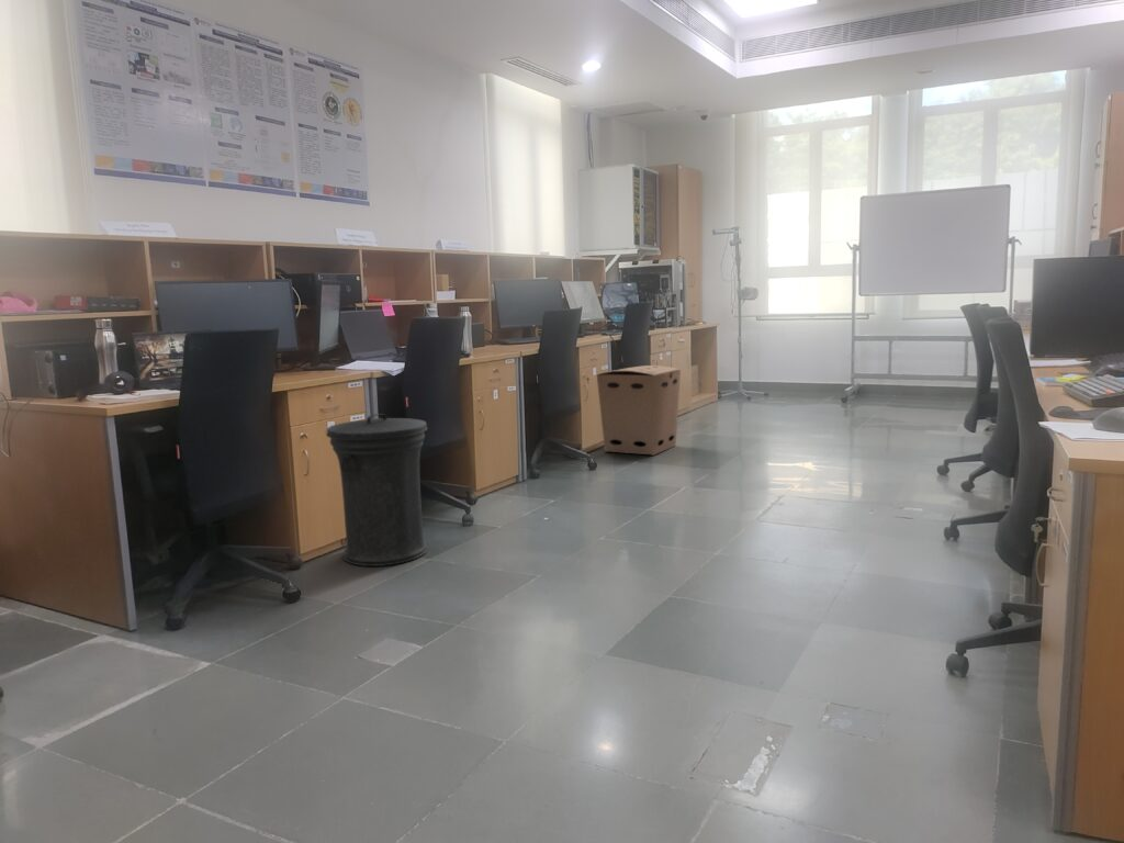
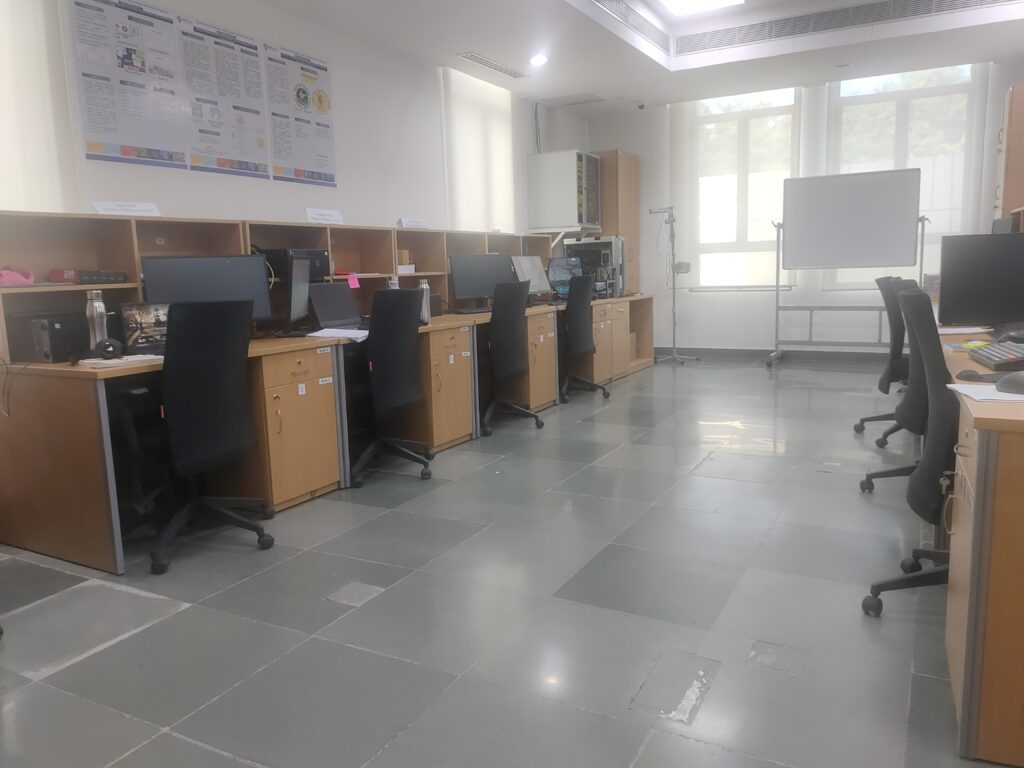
- trash can [325,413,429,567]
- cardboard box [596,364,682,457]
